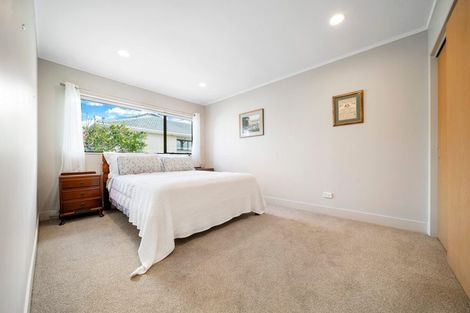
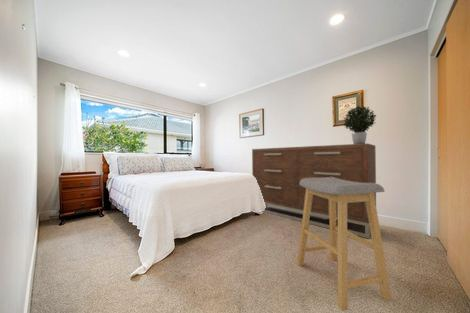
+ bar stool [296,177,393,312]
+ dresser [251,142,377,239]
+ potted plant [342,105,377,144]
